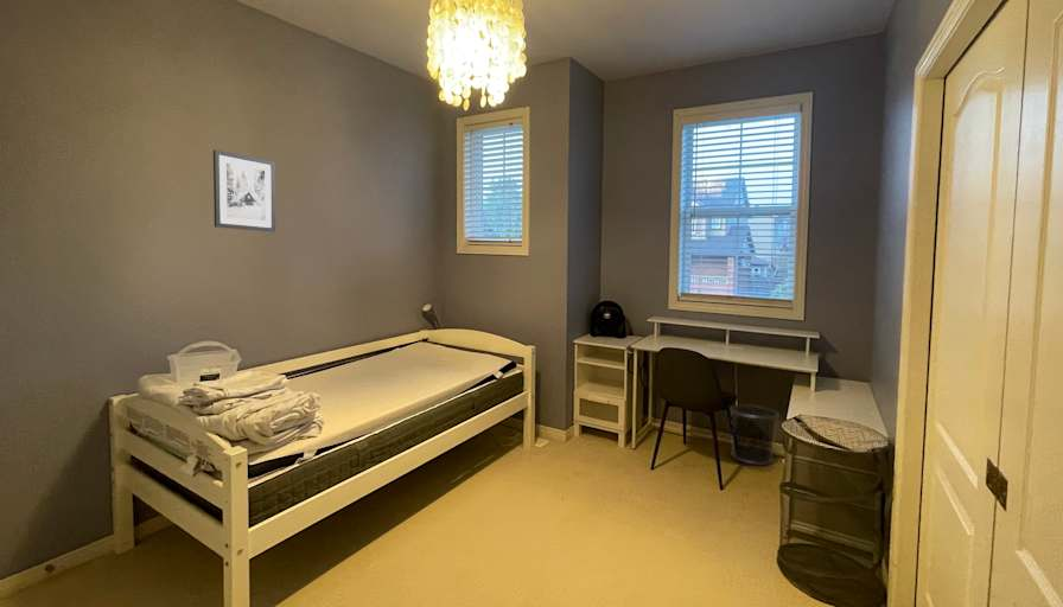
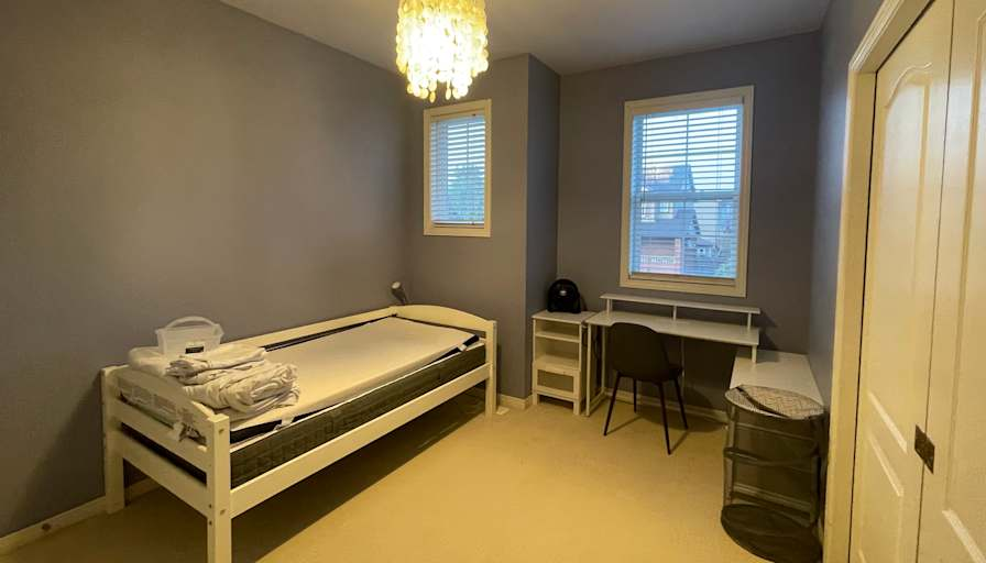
- waste bin [728,403,779,466]
- wall art [212,148,276,234]
